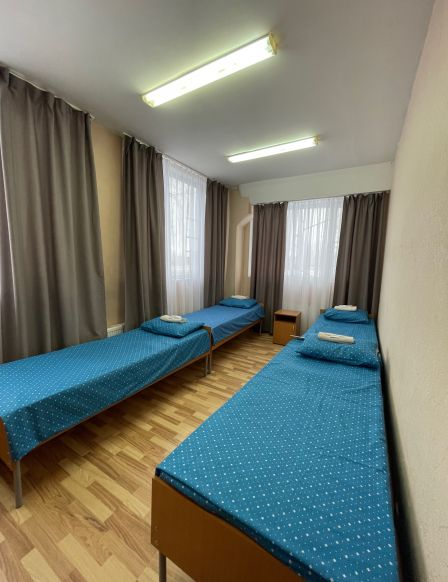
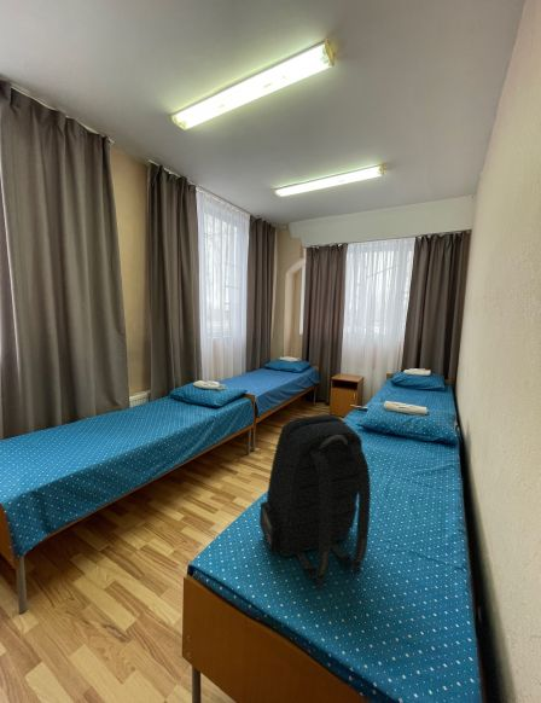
+ backpack [258,413,372,589]
